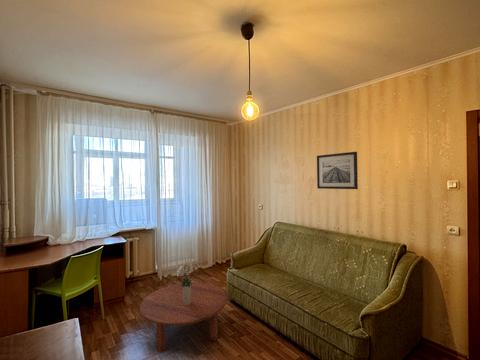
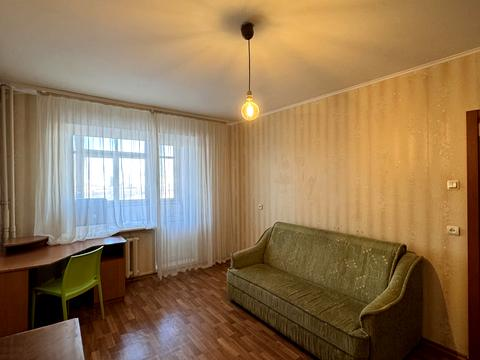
- coffee table [139,281,228,354]
- wall art [316,151,359,190]
- bouquet [176,260,195,305]
